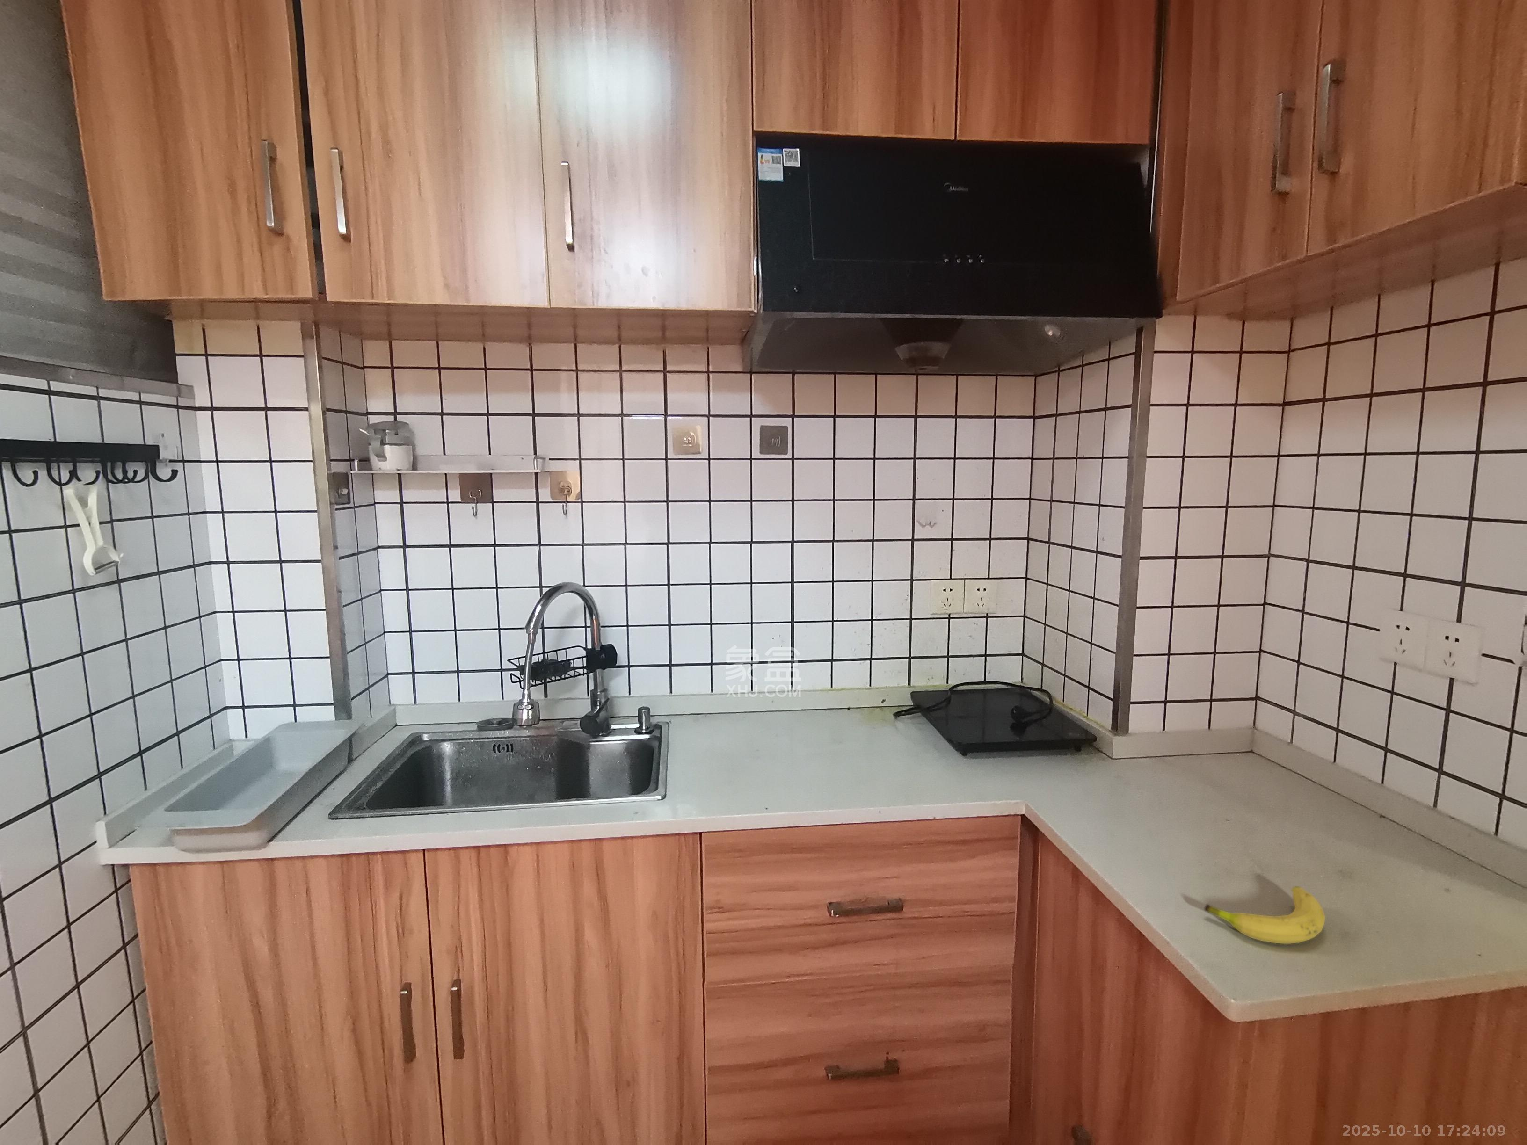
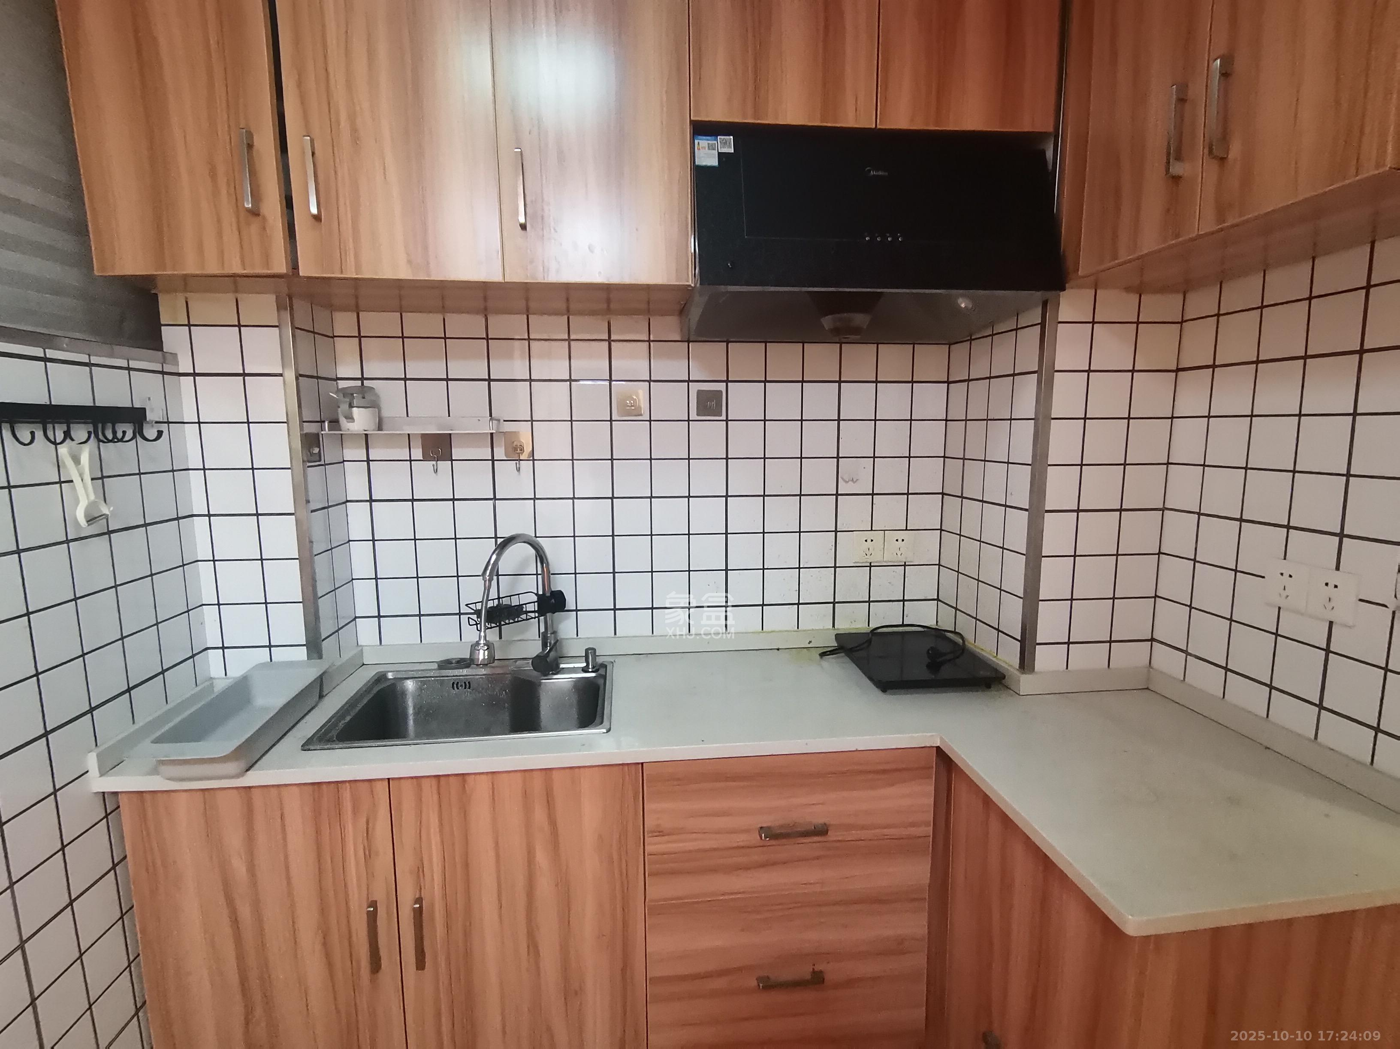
- fruit [1204,886,1326,944]
